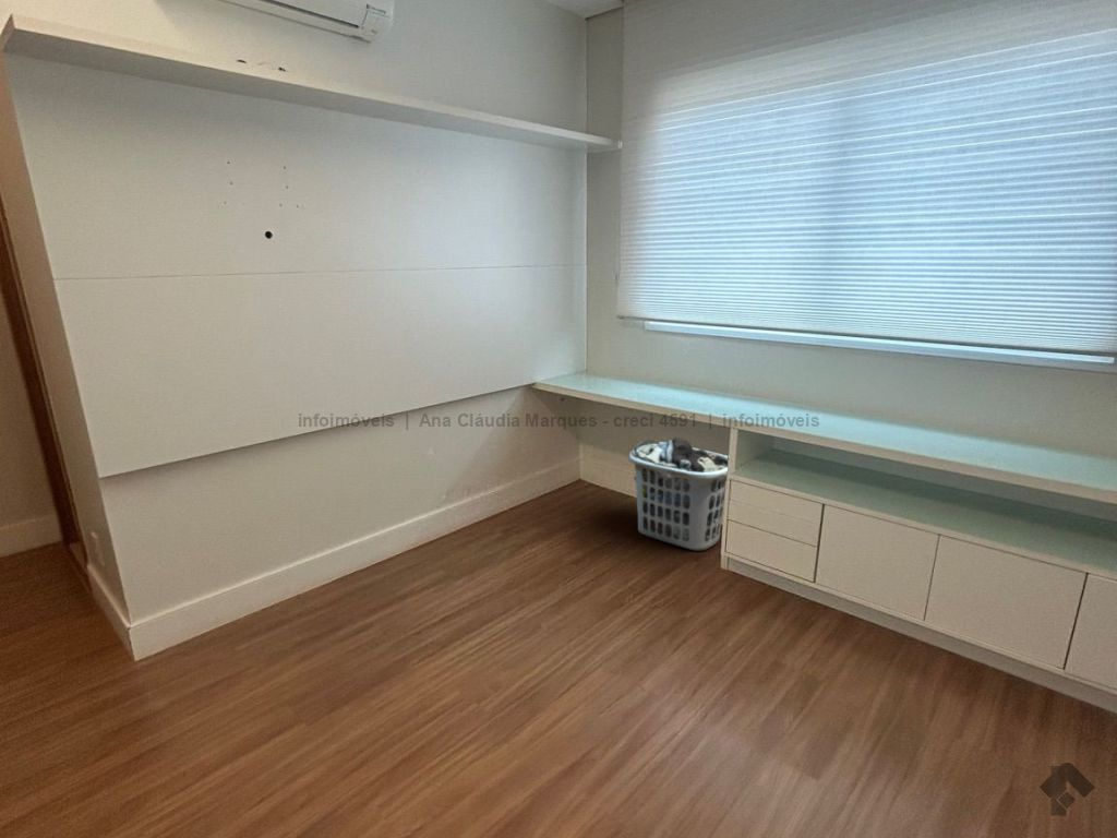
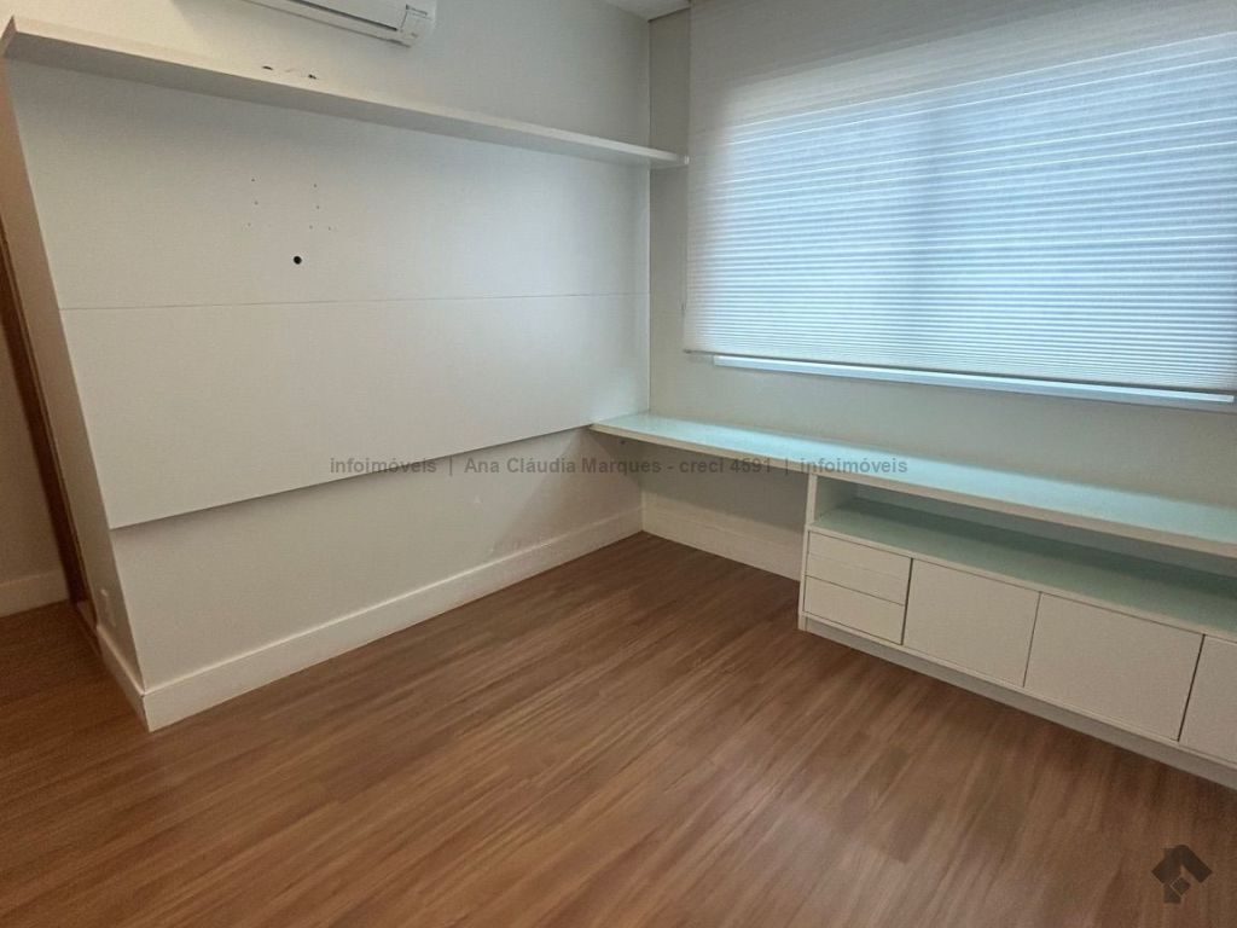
- clothes hamper [627,436,729,552]
